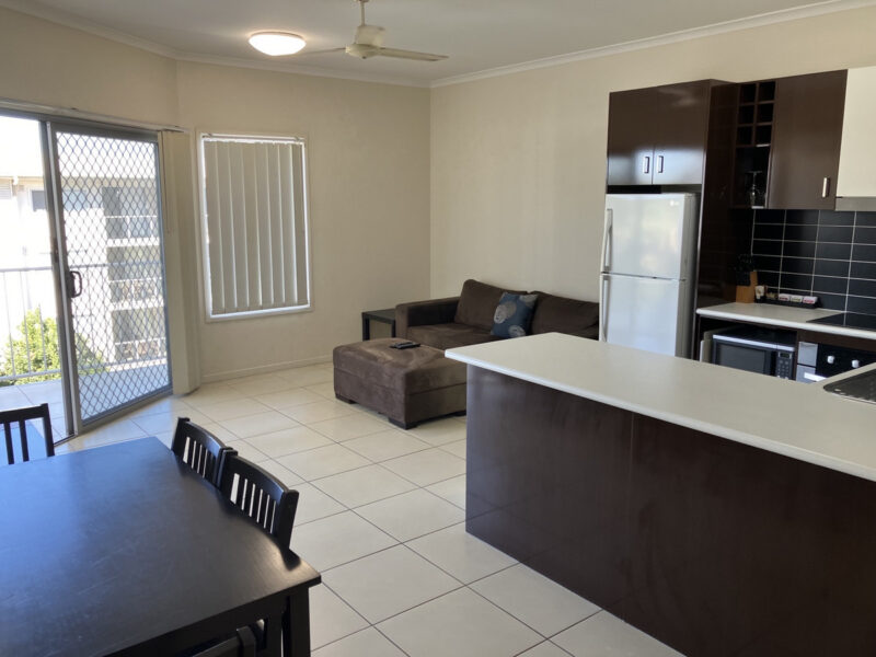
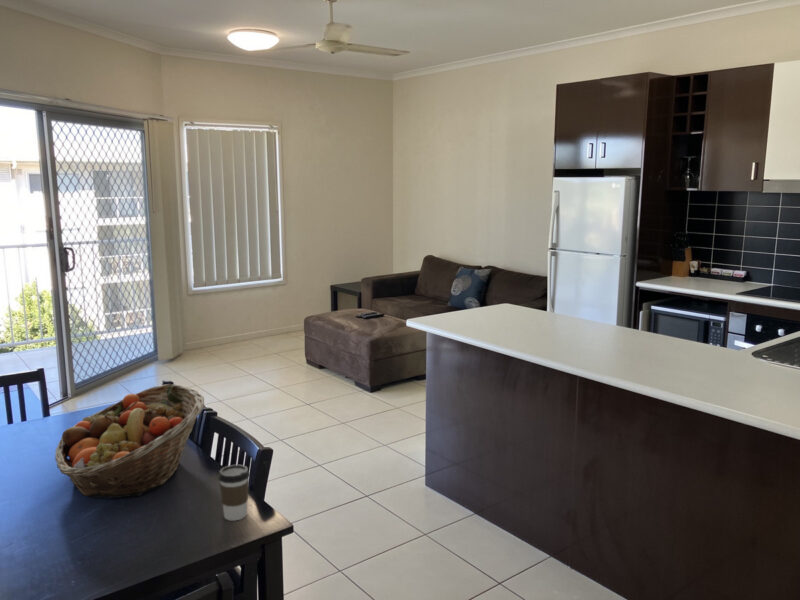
+ coffee cup [217,464,251,522]
+ fruit basket [54,383,205,499]
